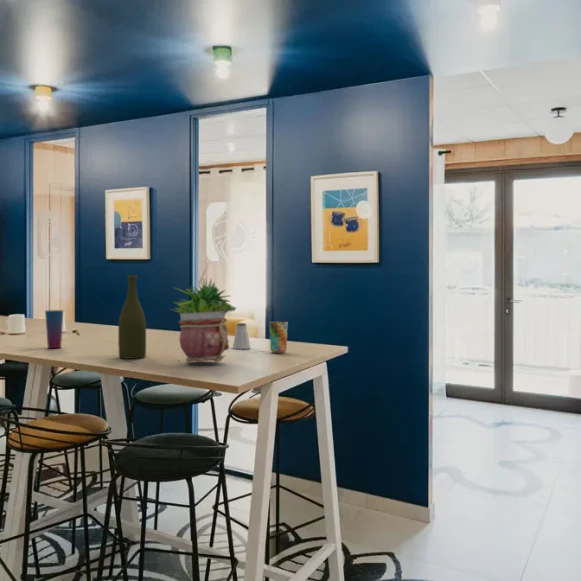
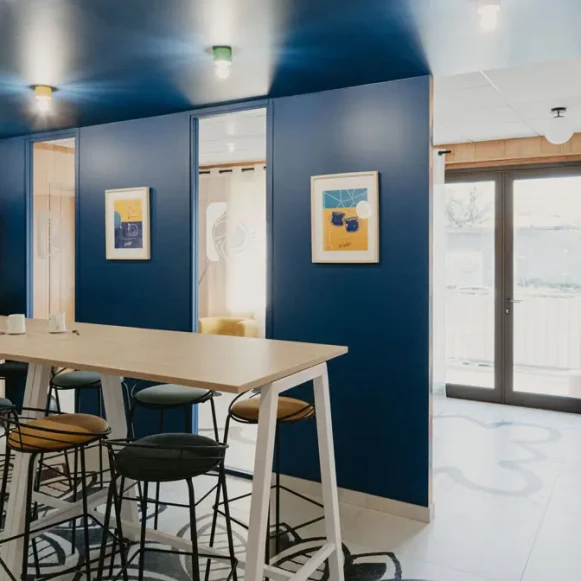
- cup [44,309,64,349]
- saltshaker [232,322,251,350]
- potted plant [169,276,237,364]
- bottle [117,274,147,360]
- cup [268,320,289,354]
